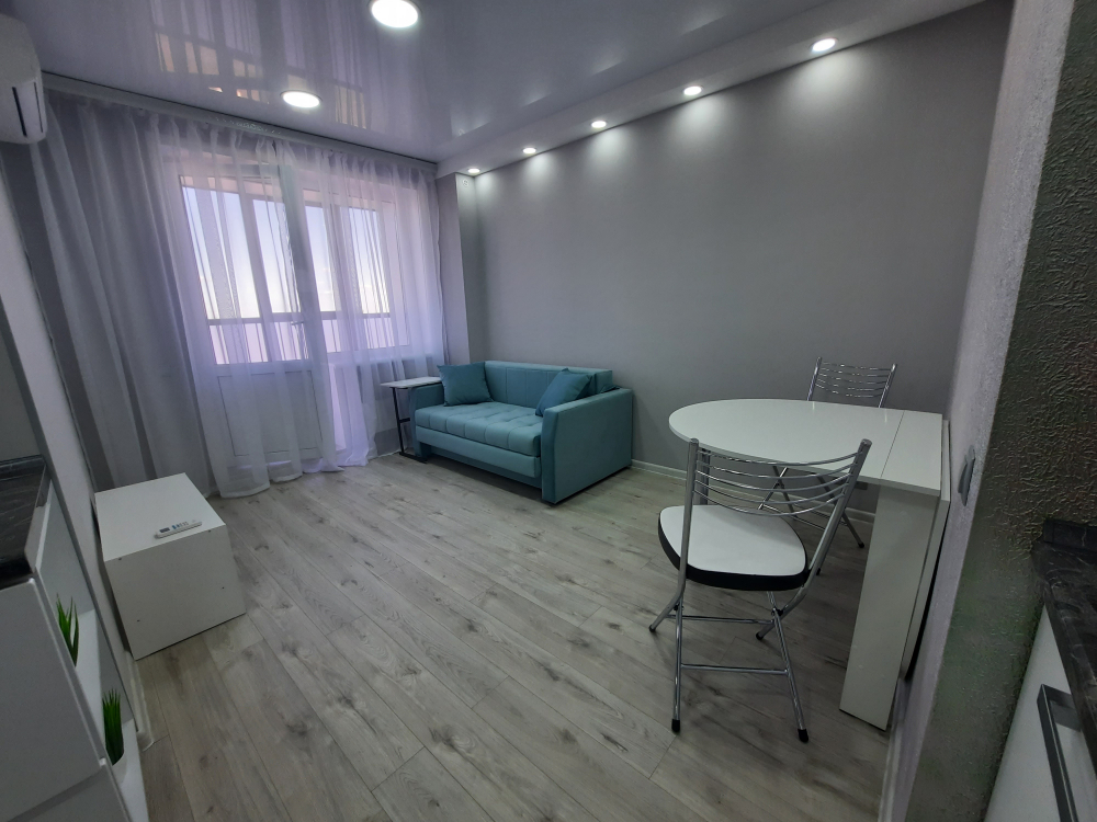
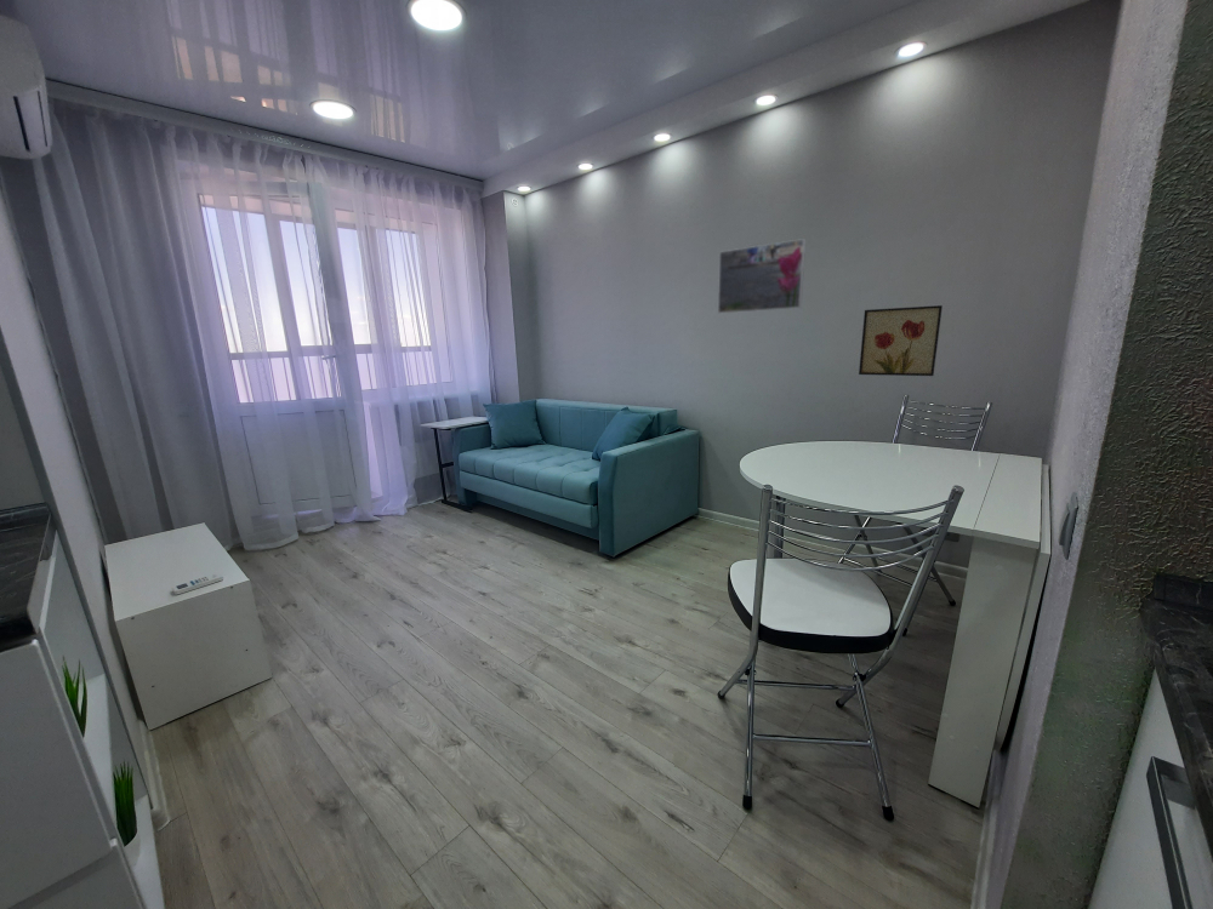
+ wall art [858,304,944,377]
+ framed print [717,238,807,314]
